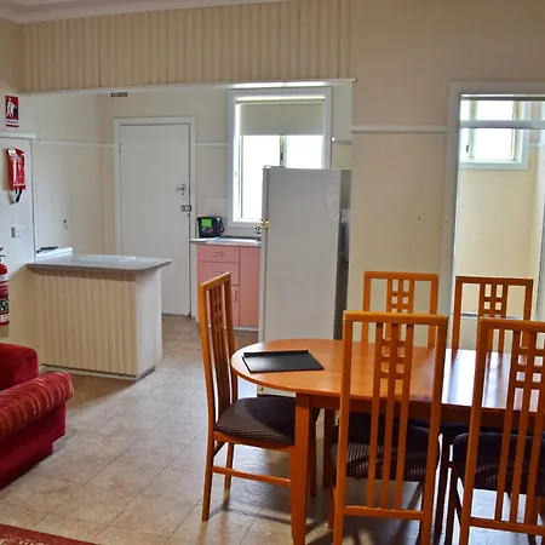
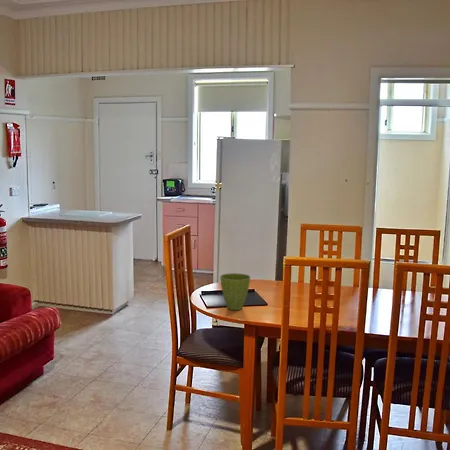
+ flower pot [219,272,251,311]
